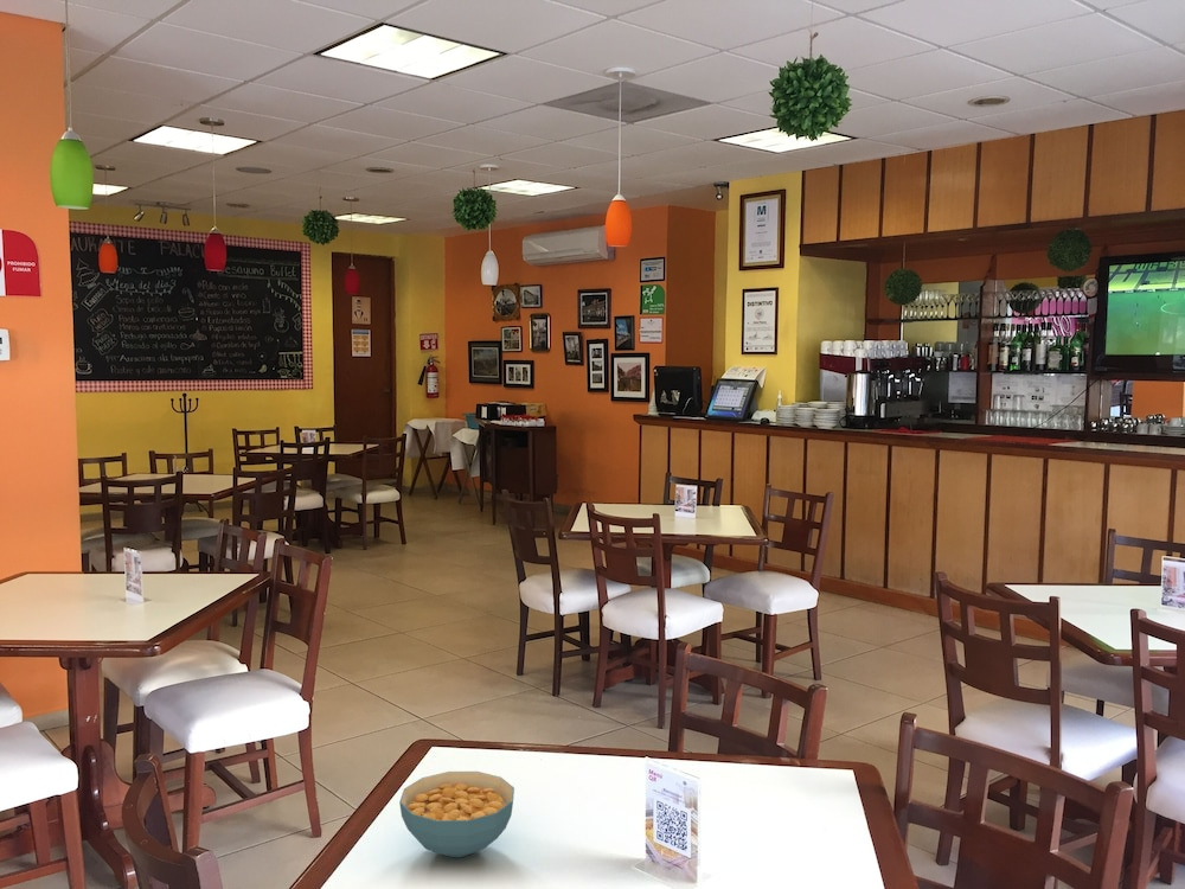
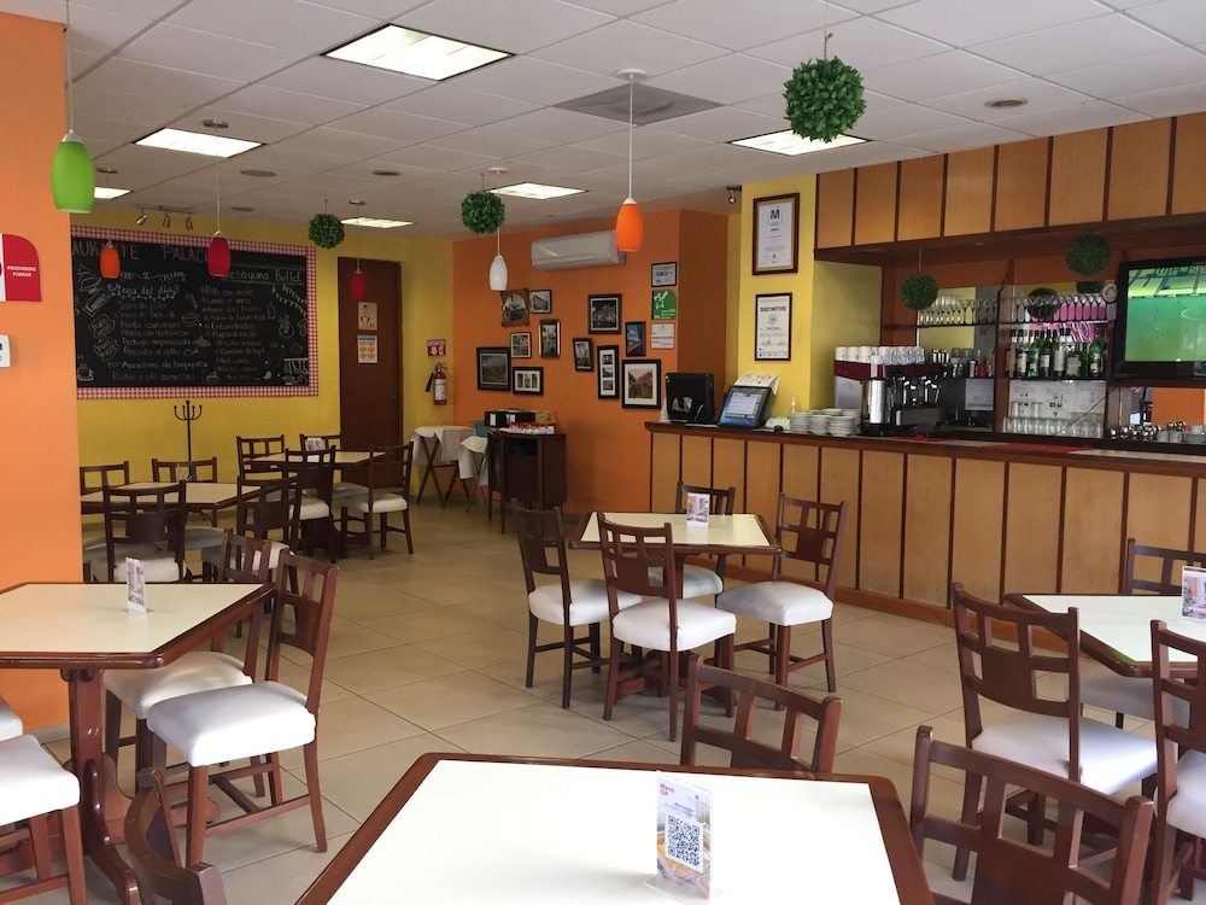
- cereal bowl [398,770,515,858]
